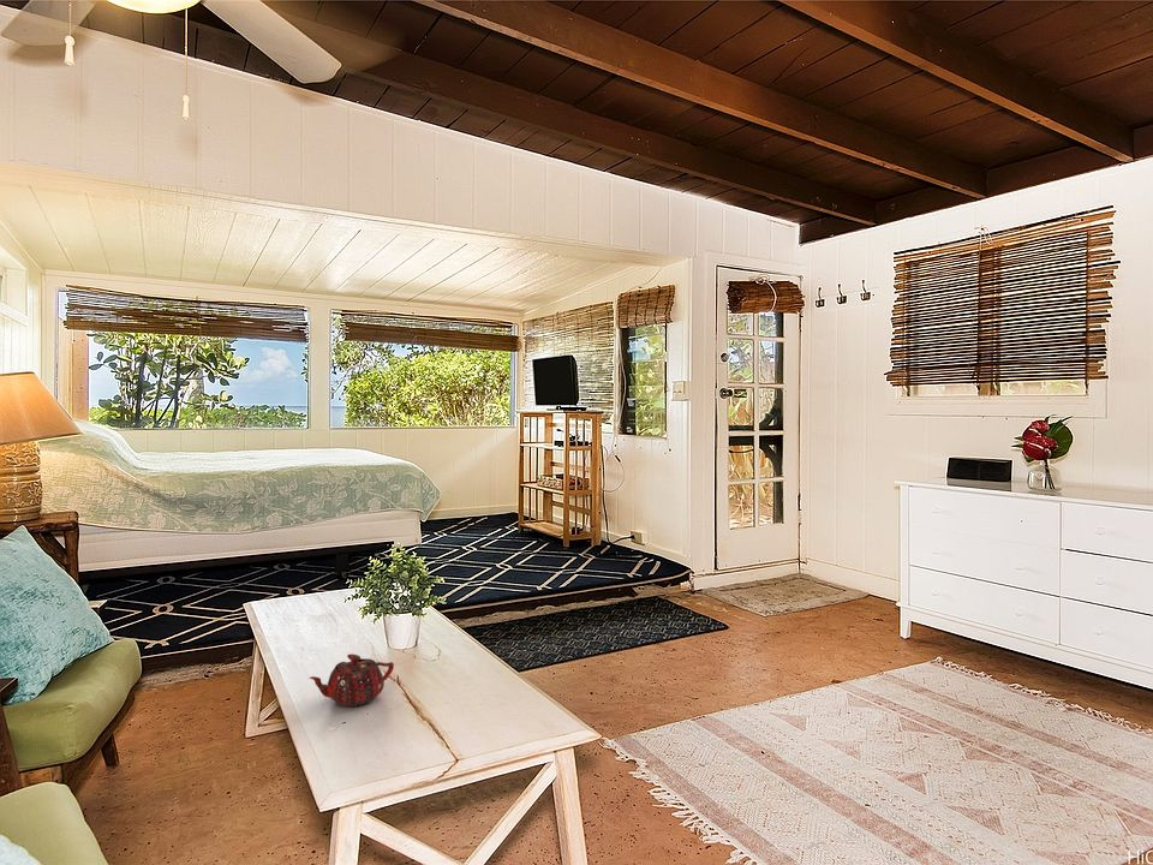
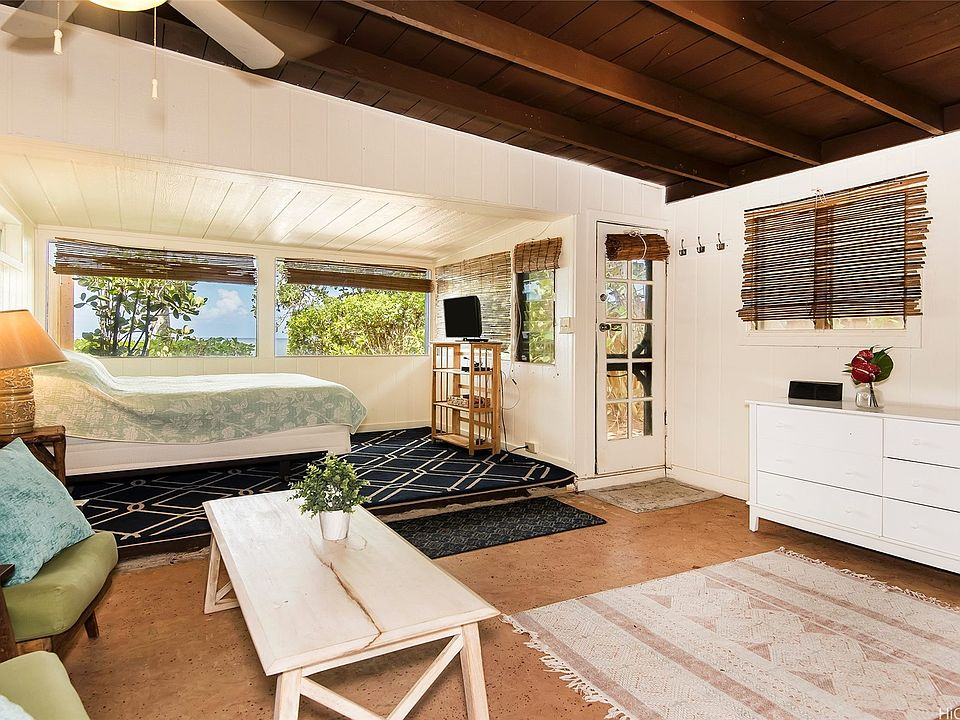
- teapot [307,652,395,708]
